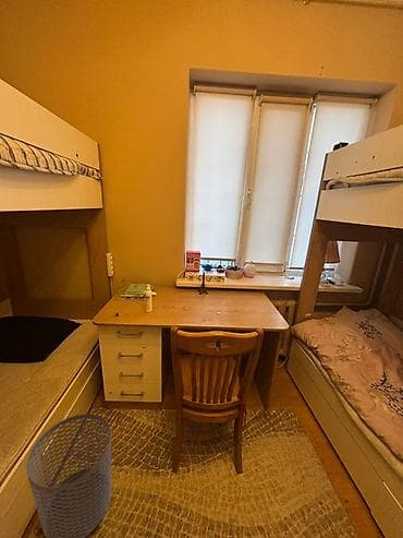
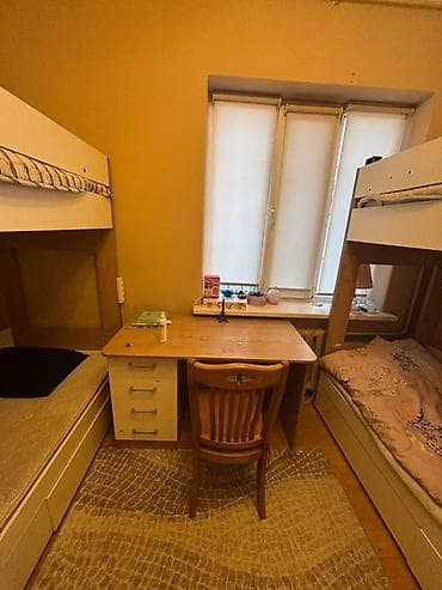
- waste bin [25,413,112,538]
